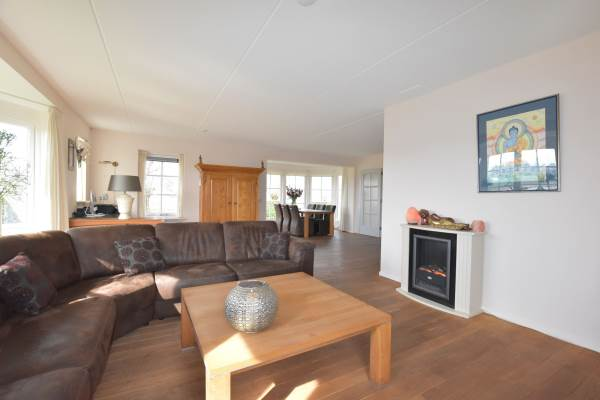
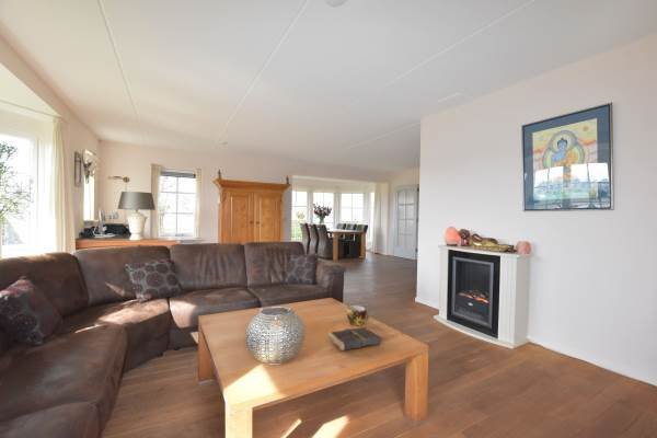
+ book [327,326,382,351]
+ cup [346,304,370,326]
